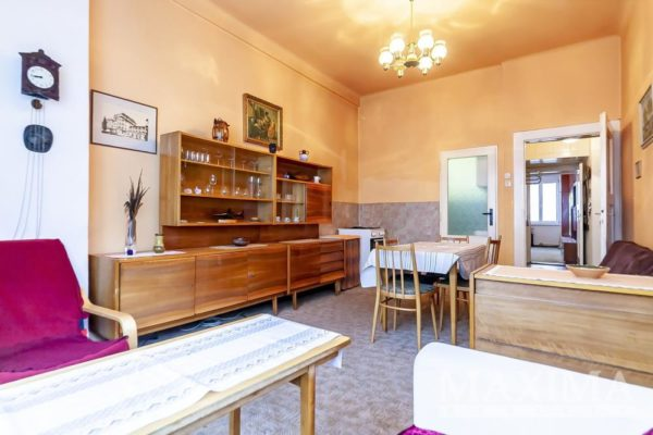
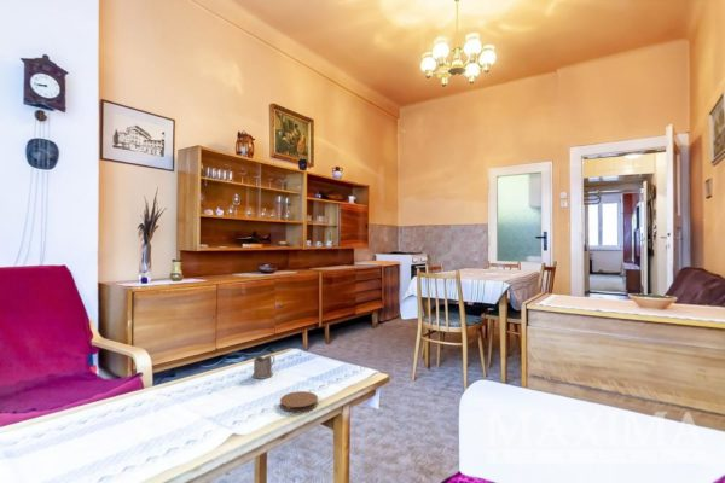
+ coaster [279,390,319,413]
+ tea glass holder [251,354,276,380]
